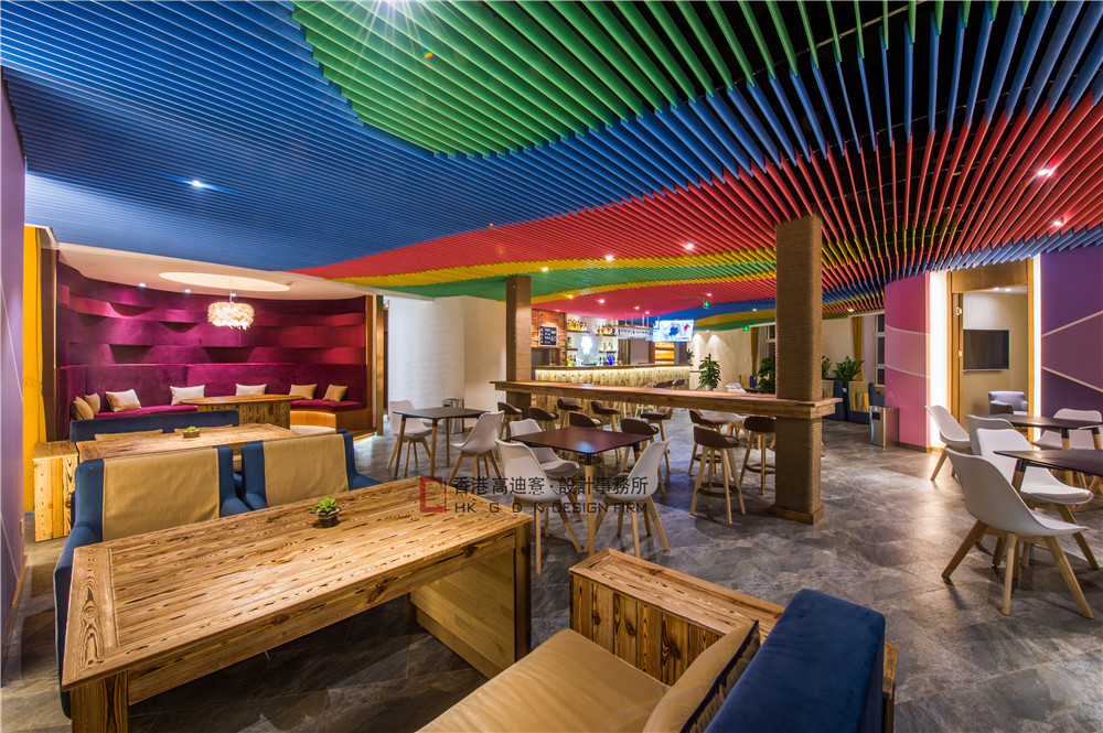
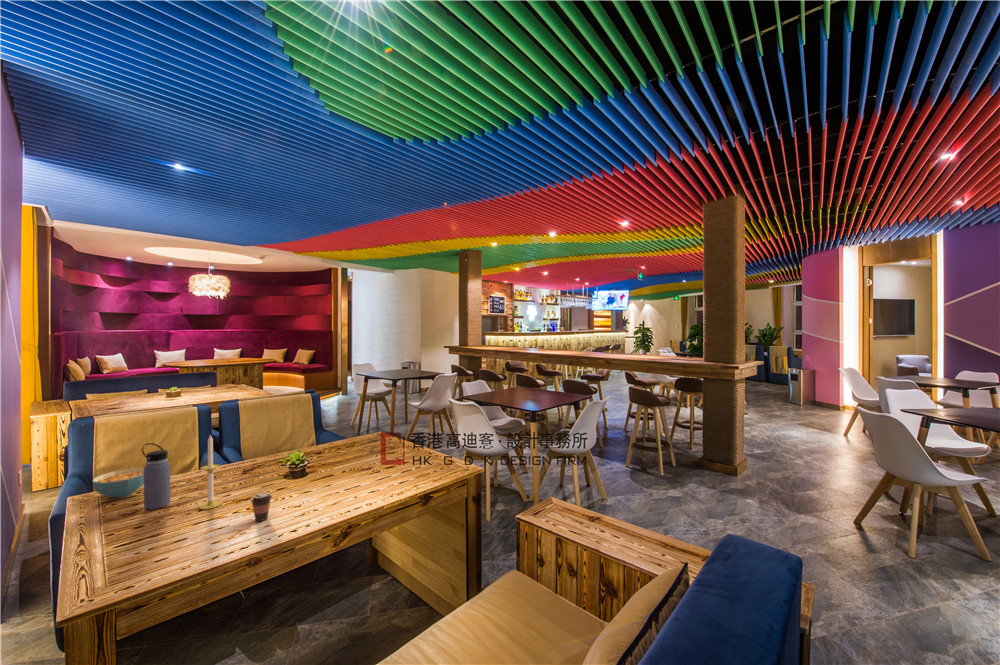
+ candle [198,433,223,510]
+ cereal bowl [91,467,144,499]
+ water bottle [141,442,171,511]
+ coffee cup [250,491,273,522]
